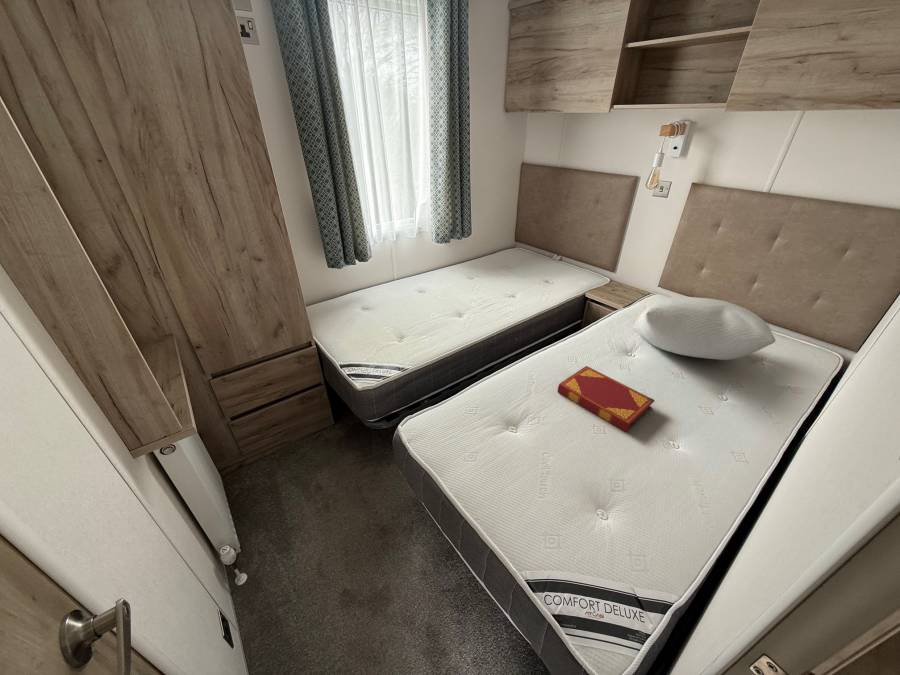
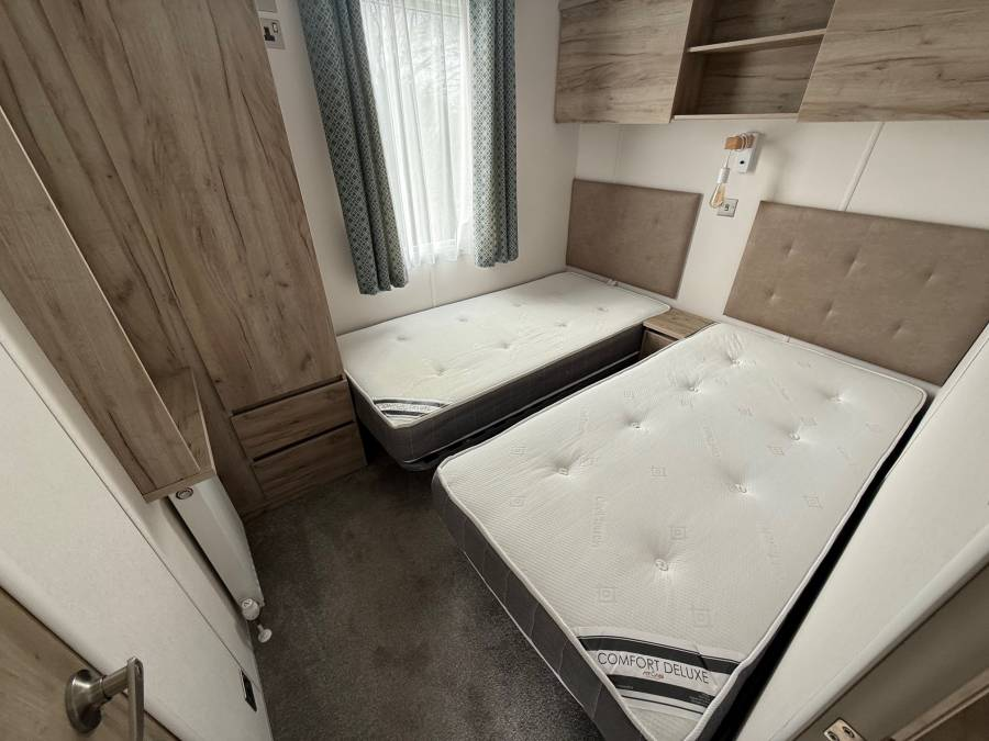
- pillow [631,296,776,361]
- hardback book [557,365,656,433]
